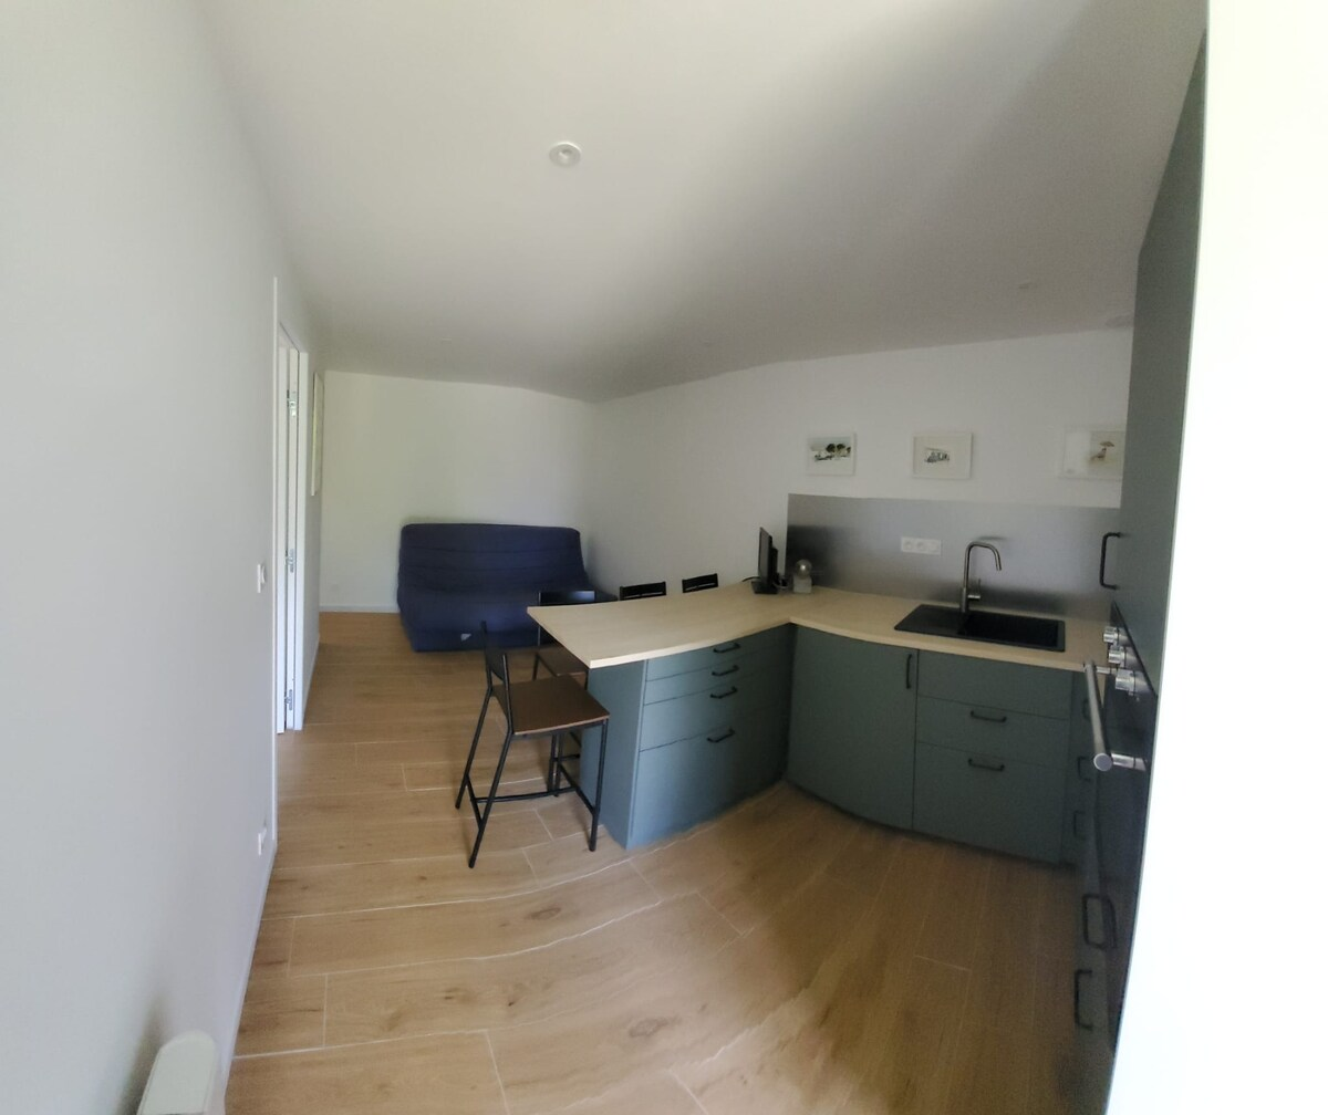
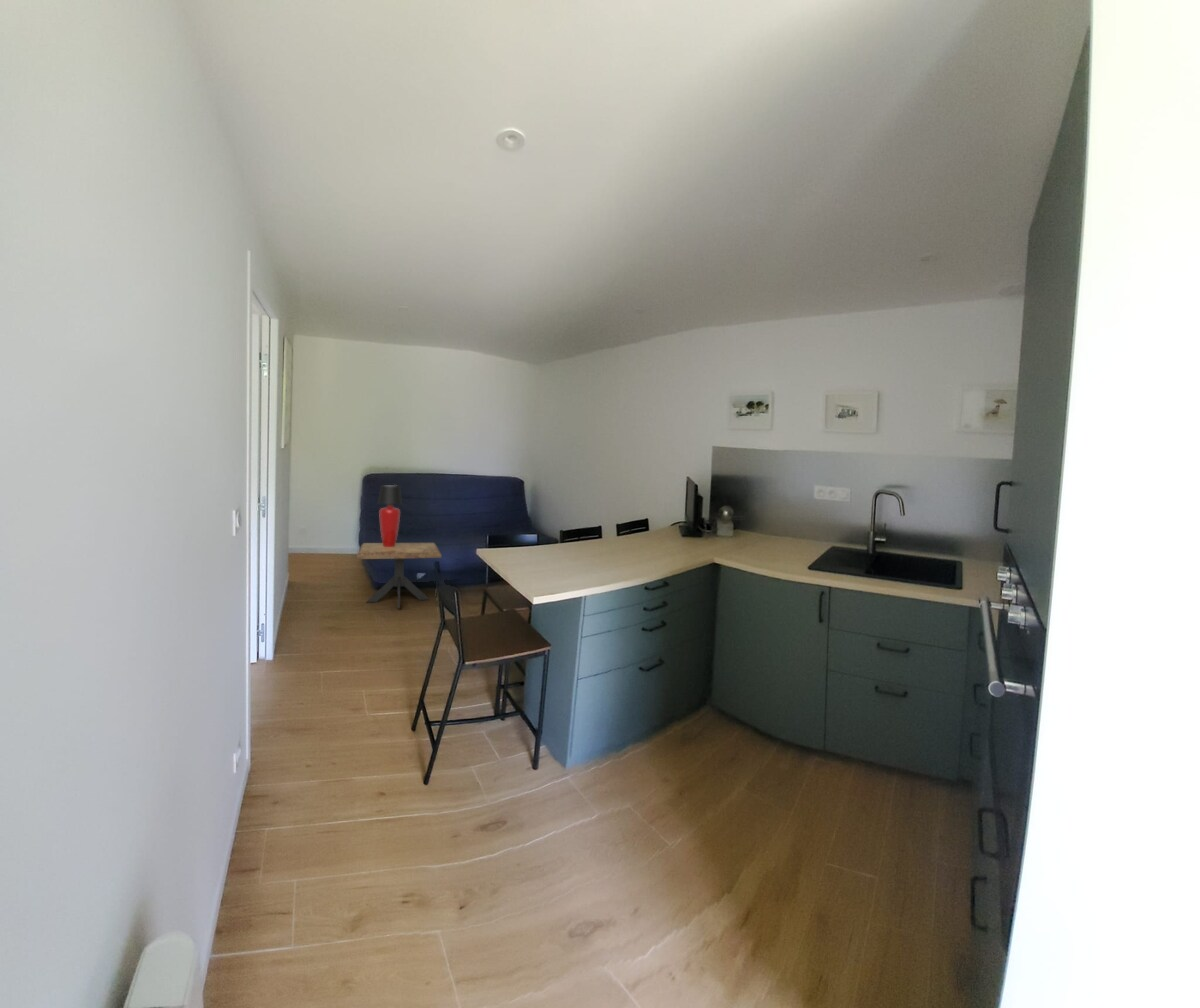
+ side table [356,542,442,609]
+ table lamp [377,484,403,547]
